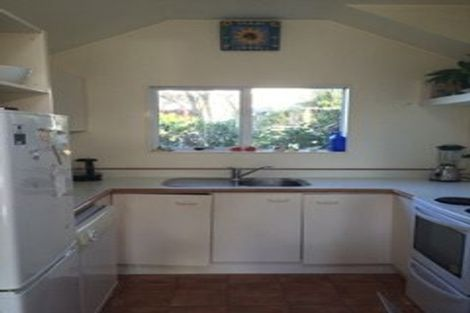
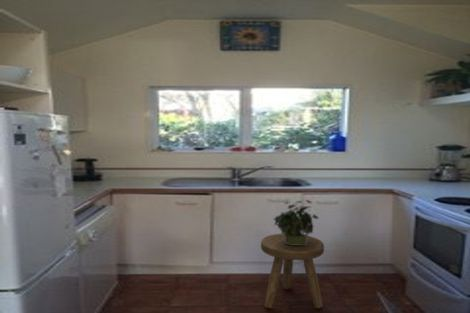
+ potted plant [272,199,320,245]
+ stool [260,233,325,309]
